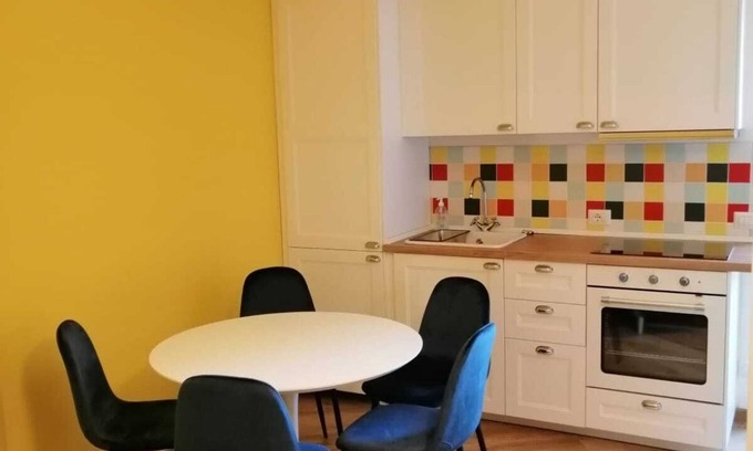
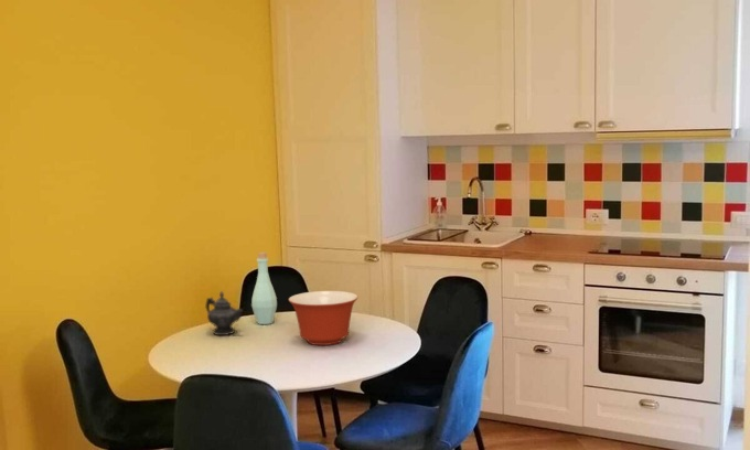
+ teapot [204,290,244,336]
+ bottle [250,251,278,325]
+ mixing bowl [288,290,360,346]
